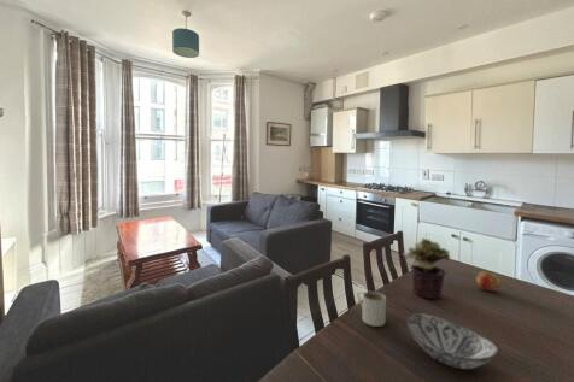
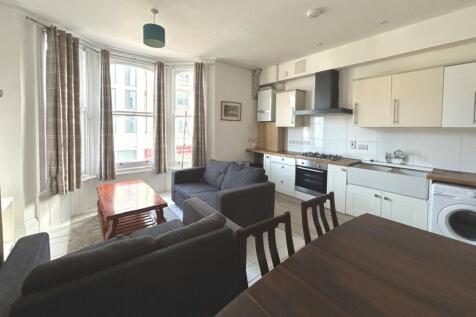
- apple [475,271,502,293]
- potted plant [402,237,452,300]
- decorative bowl [406,312,500,370]
- mug [356,290,387,328]
